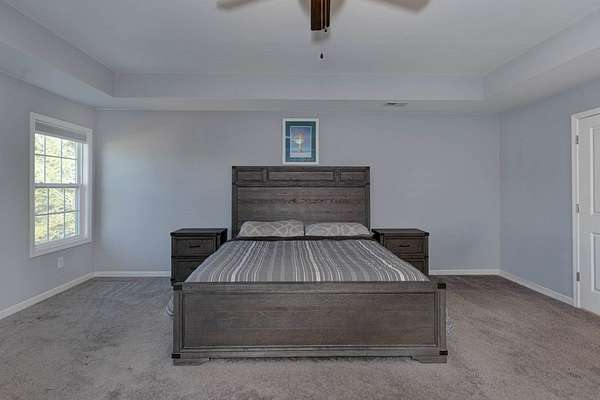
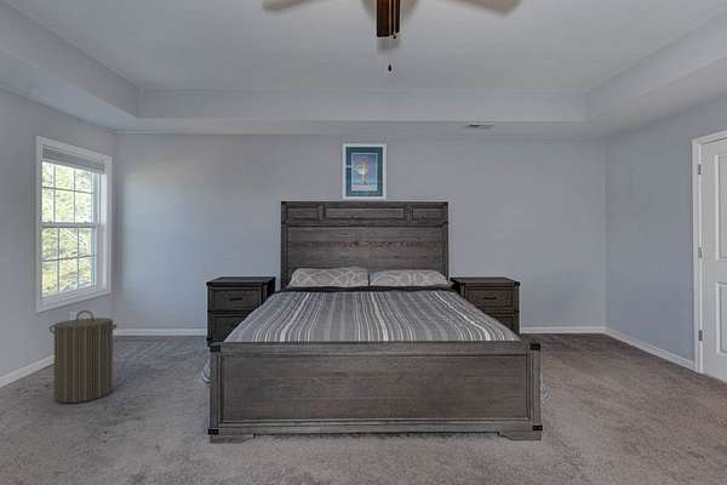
+ laundry hamper [48,309,119,404]
